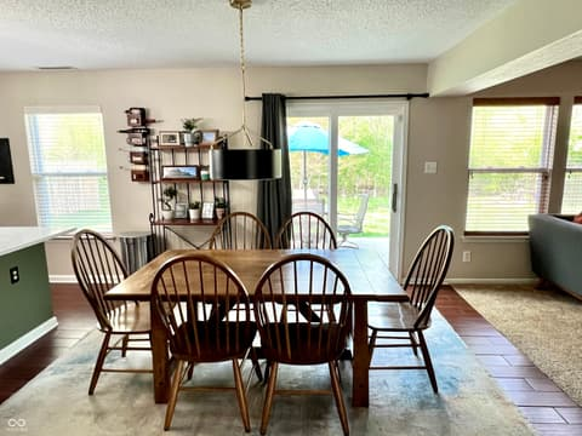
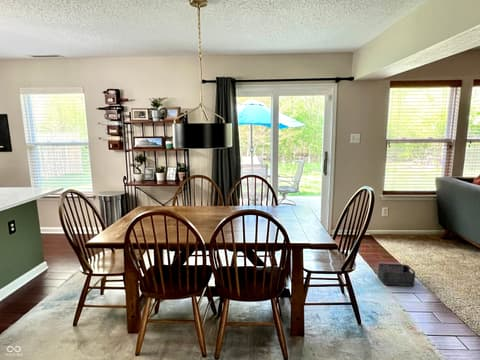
+ storage bin [377,263,416,287]
